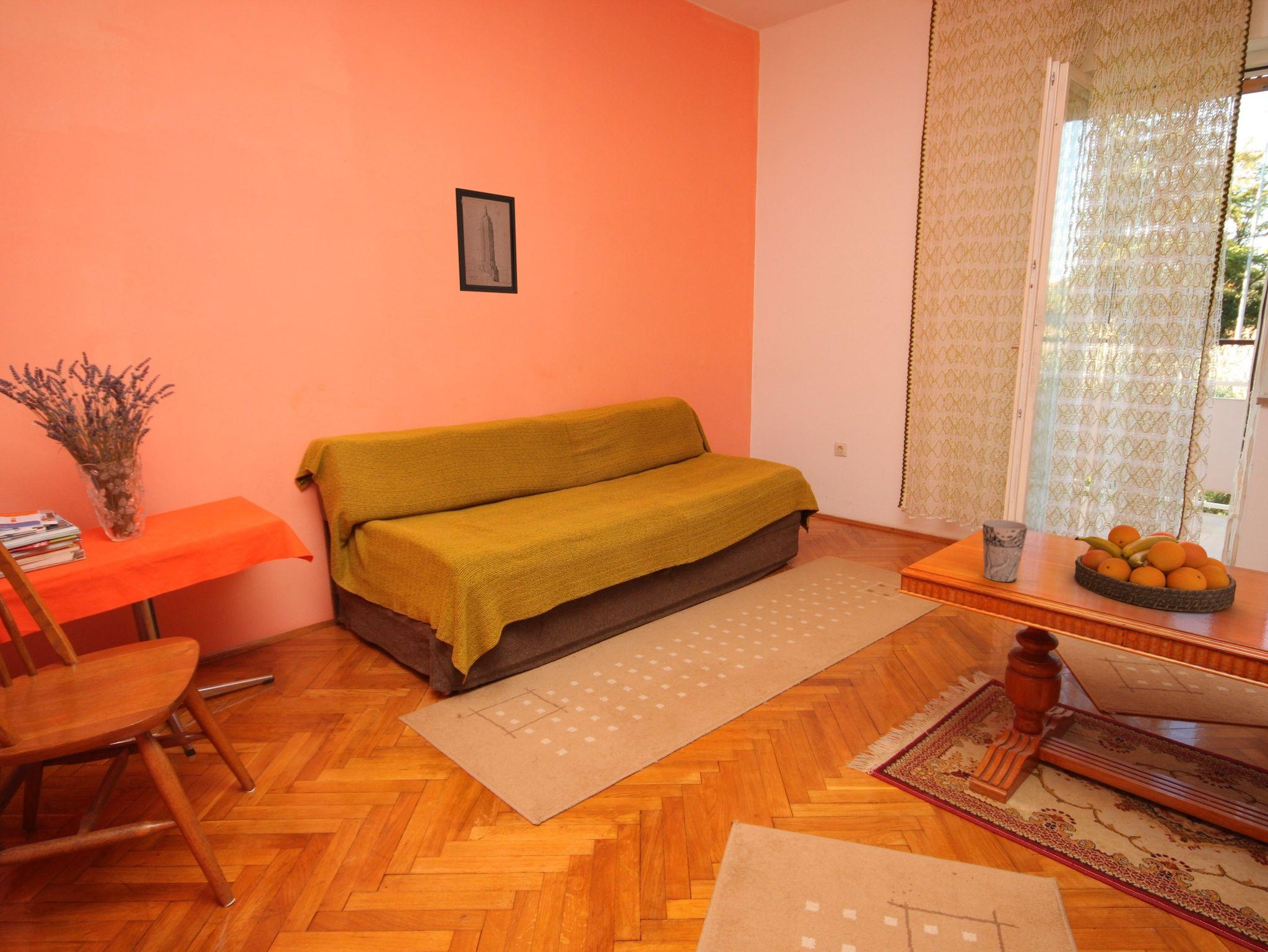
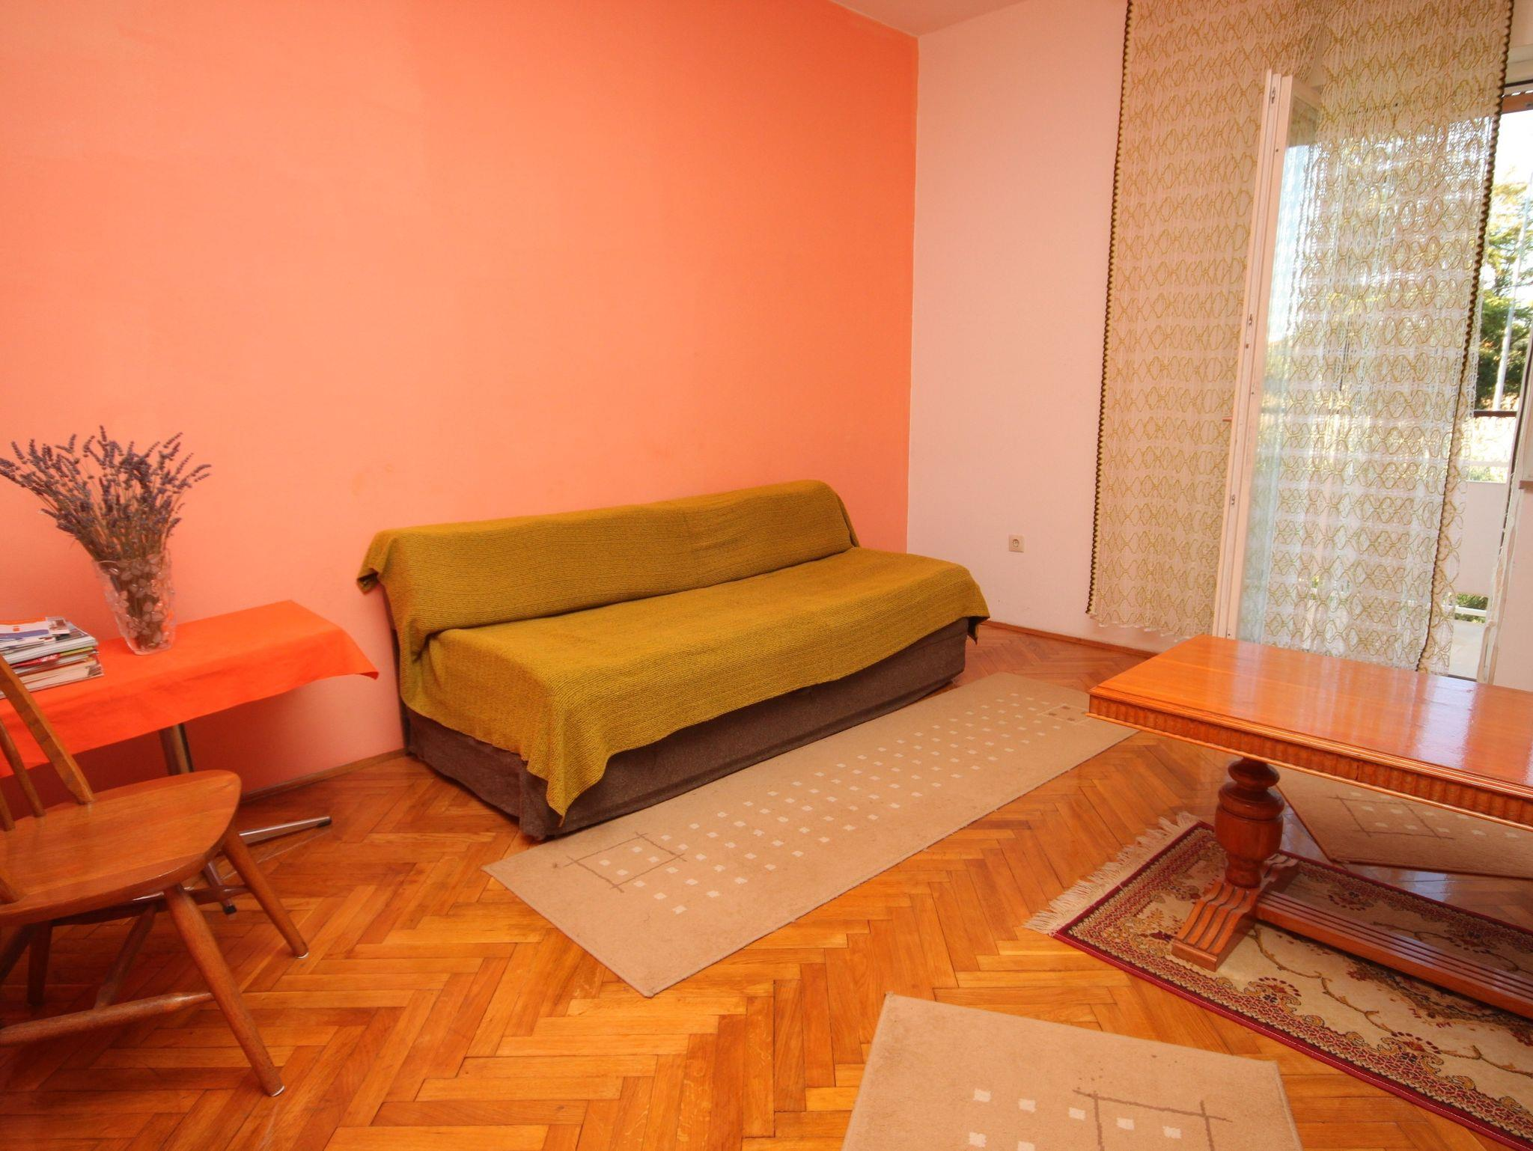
- cup [982,519,1028,582]
- wall art [455,188,518,295]
- fruit bowl [1074,524,1237,613]
